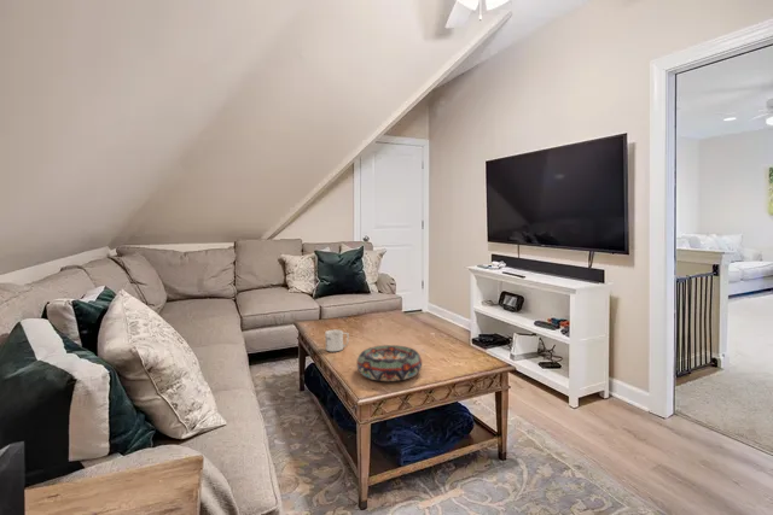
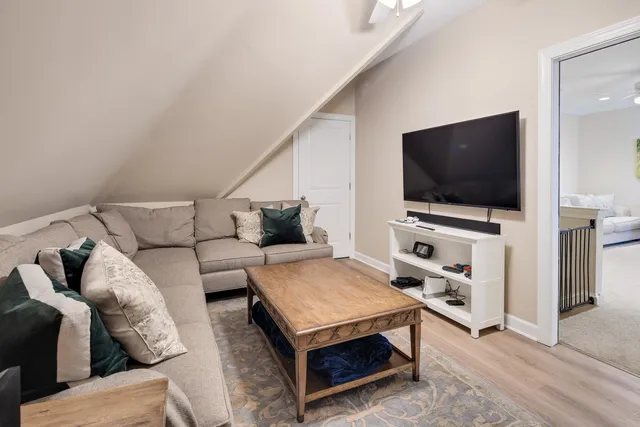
- mug [324,329,350,352]
- decorative bowl [355,344,423,382]
